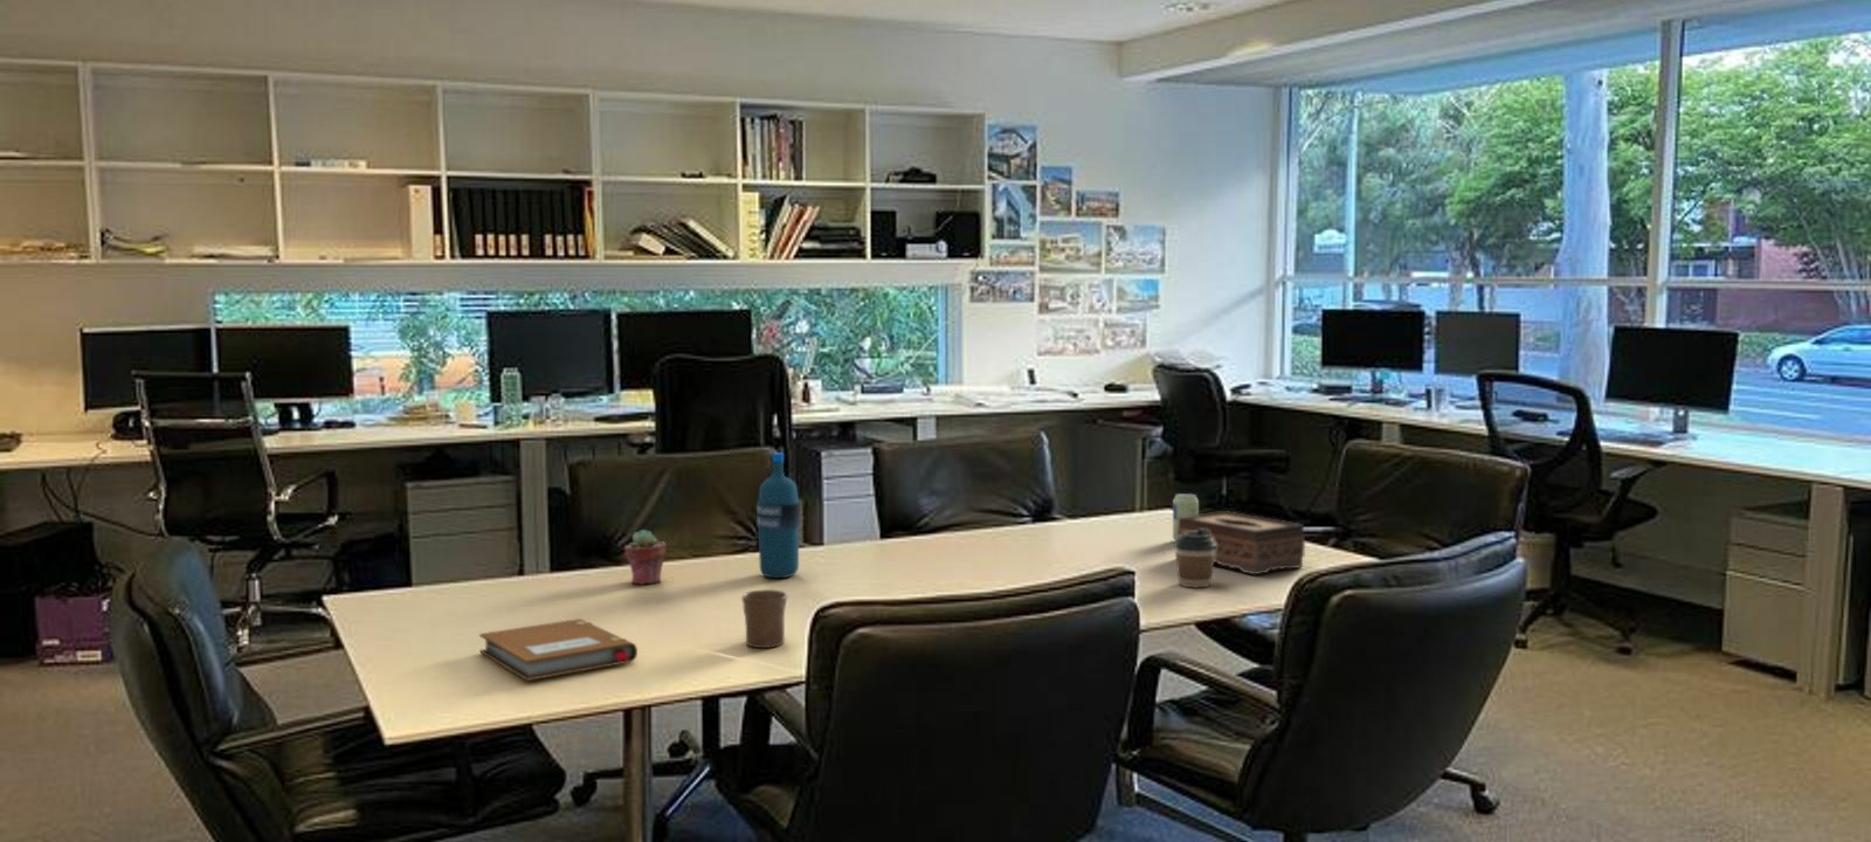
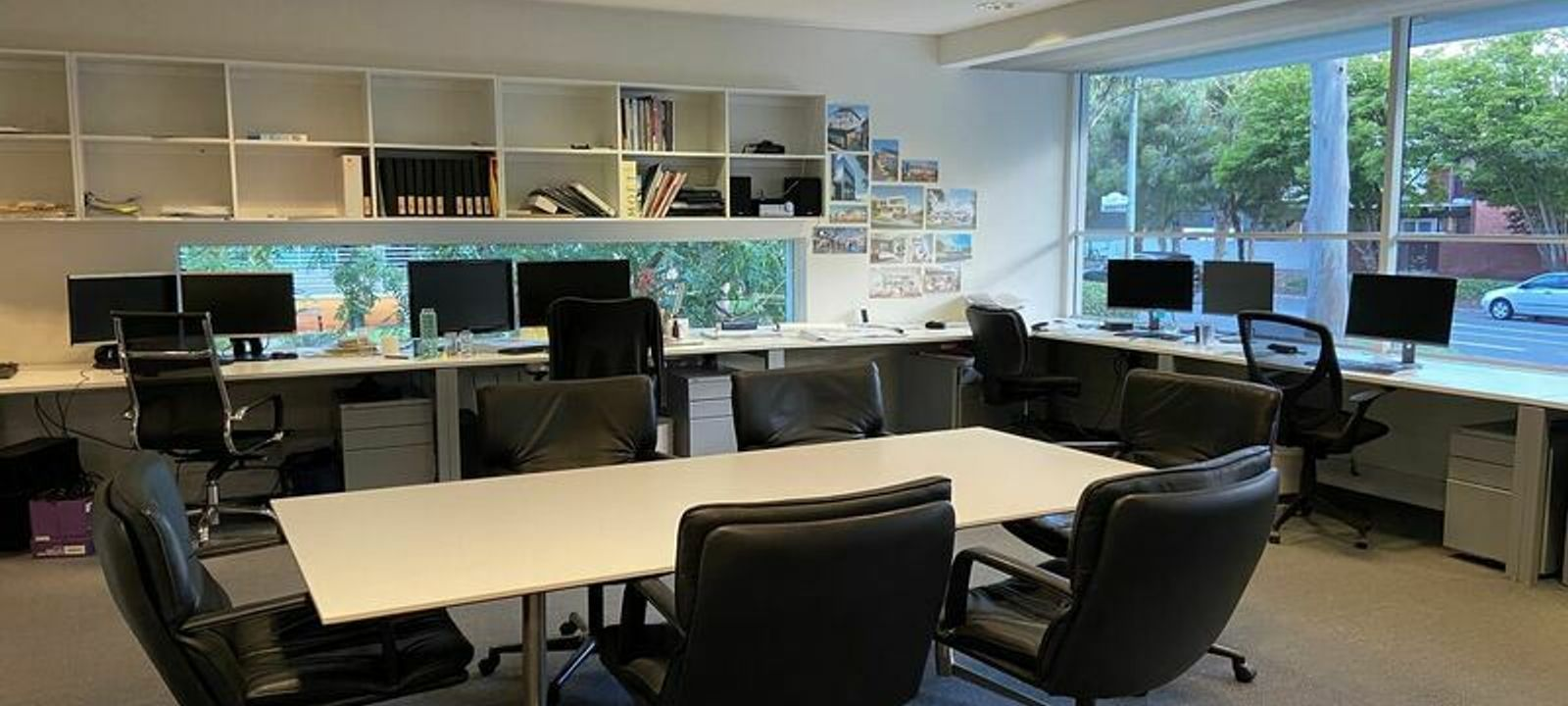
- water bottle [755,451,801,578]
- mug [740,588,790,649]
- notebook [478,618,638,682]
- beverage can [1172,493,1199,541]
- tissue box [1177,510,1307,575]
- coffee cup [1173,530,1216,588]
- potted succulent [623,528,667,586]
